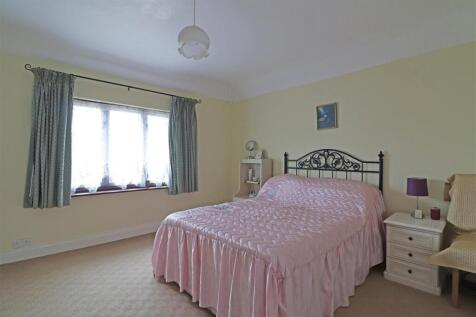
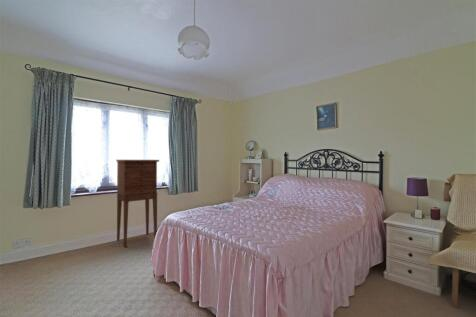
+ cabinet [115,159,160,248]
